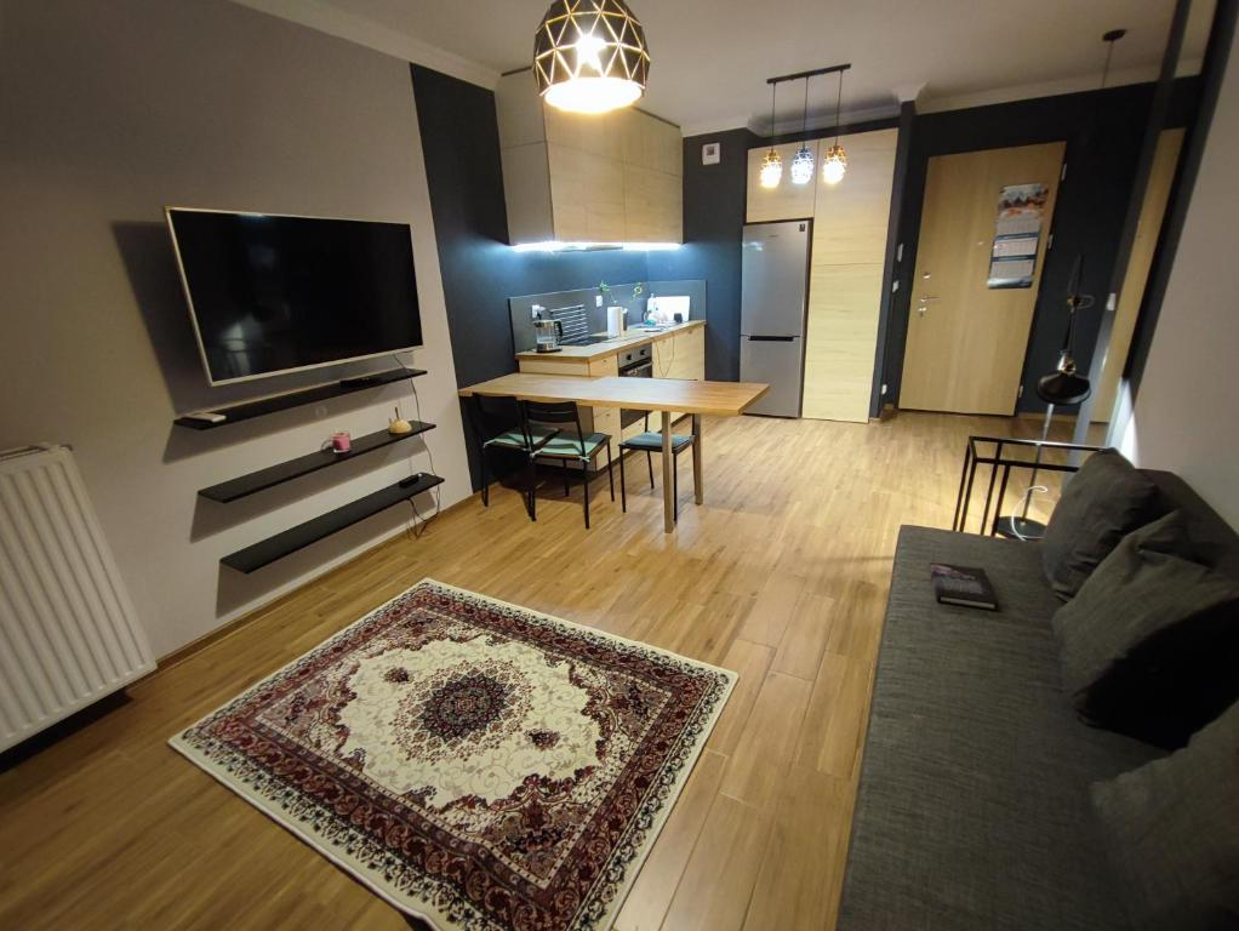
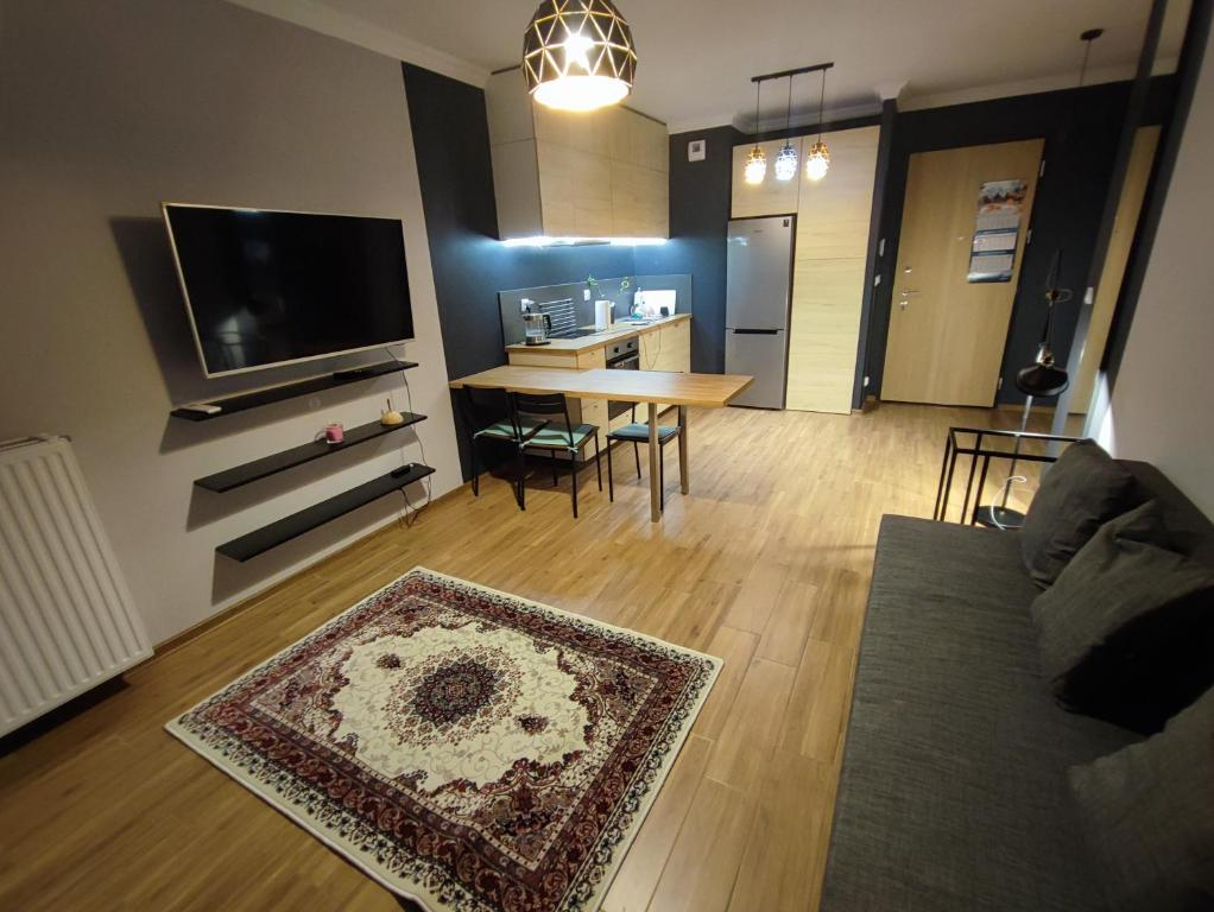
- book [927,561,1000,612]
